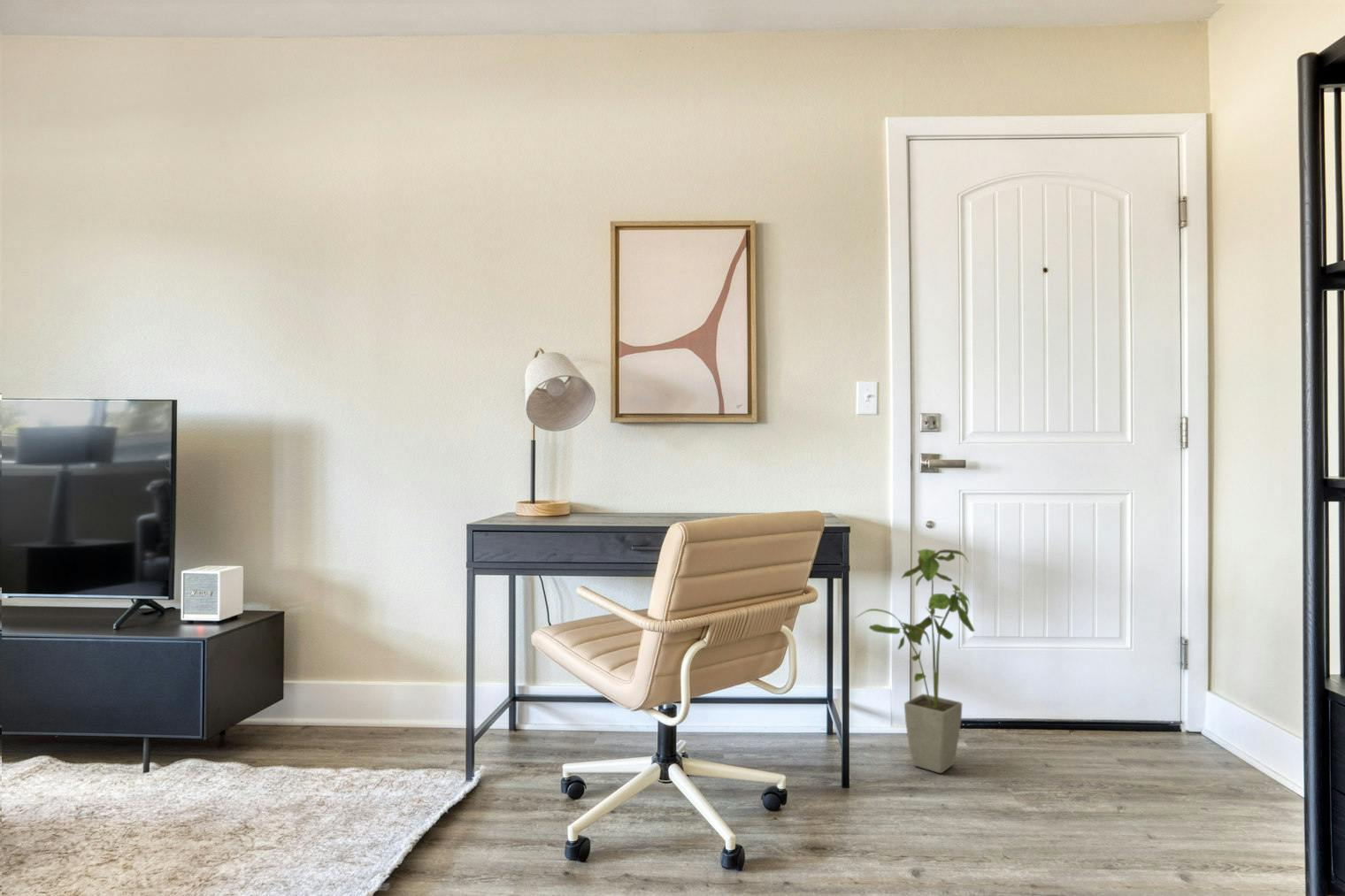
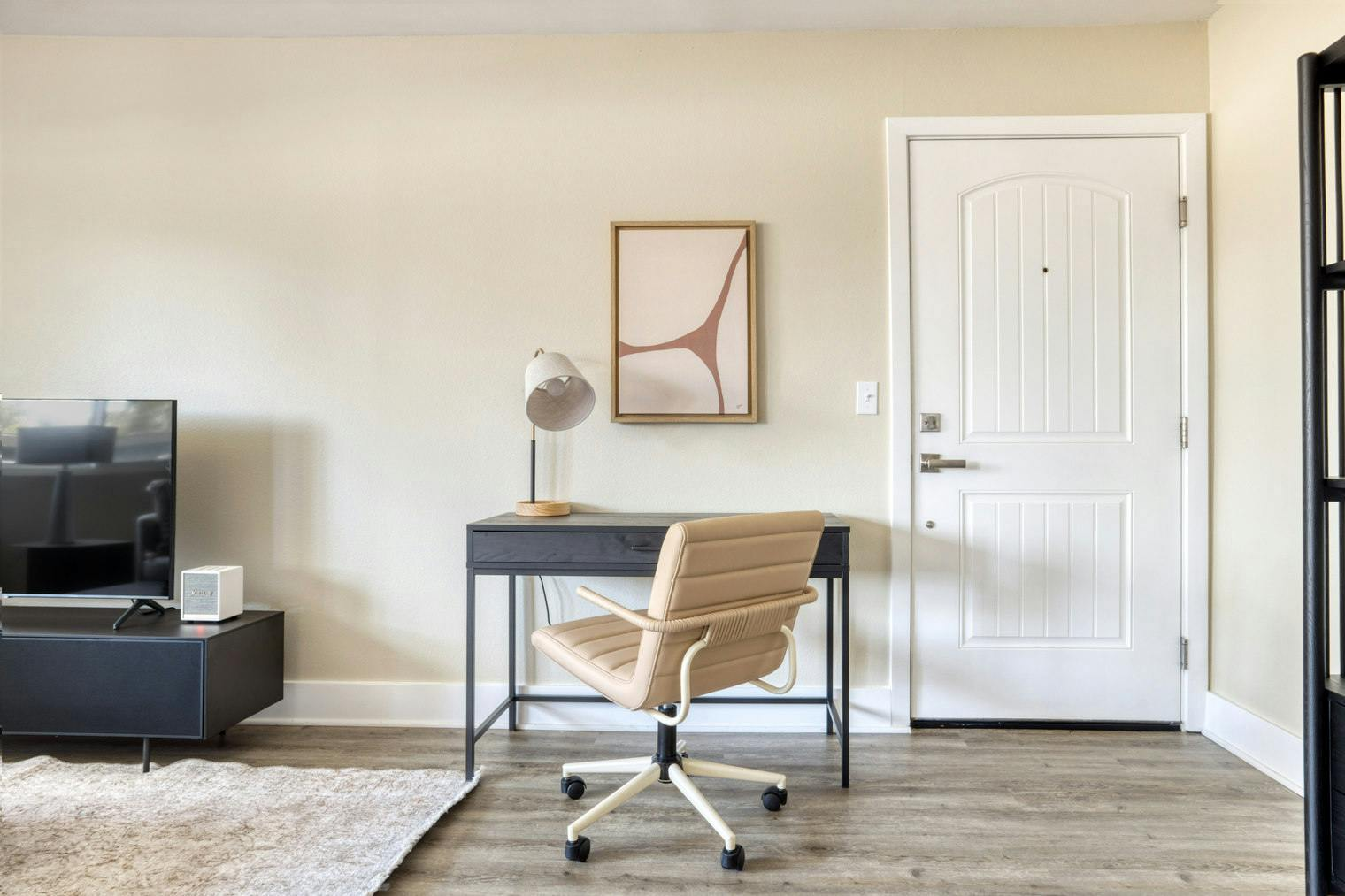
- house plant [854,548,976,774]
